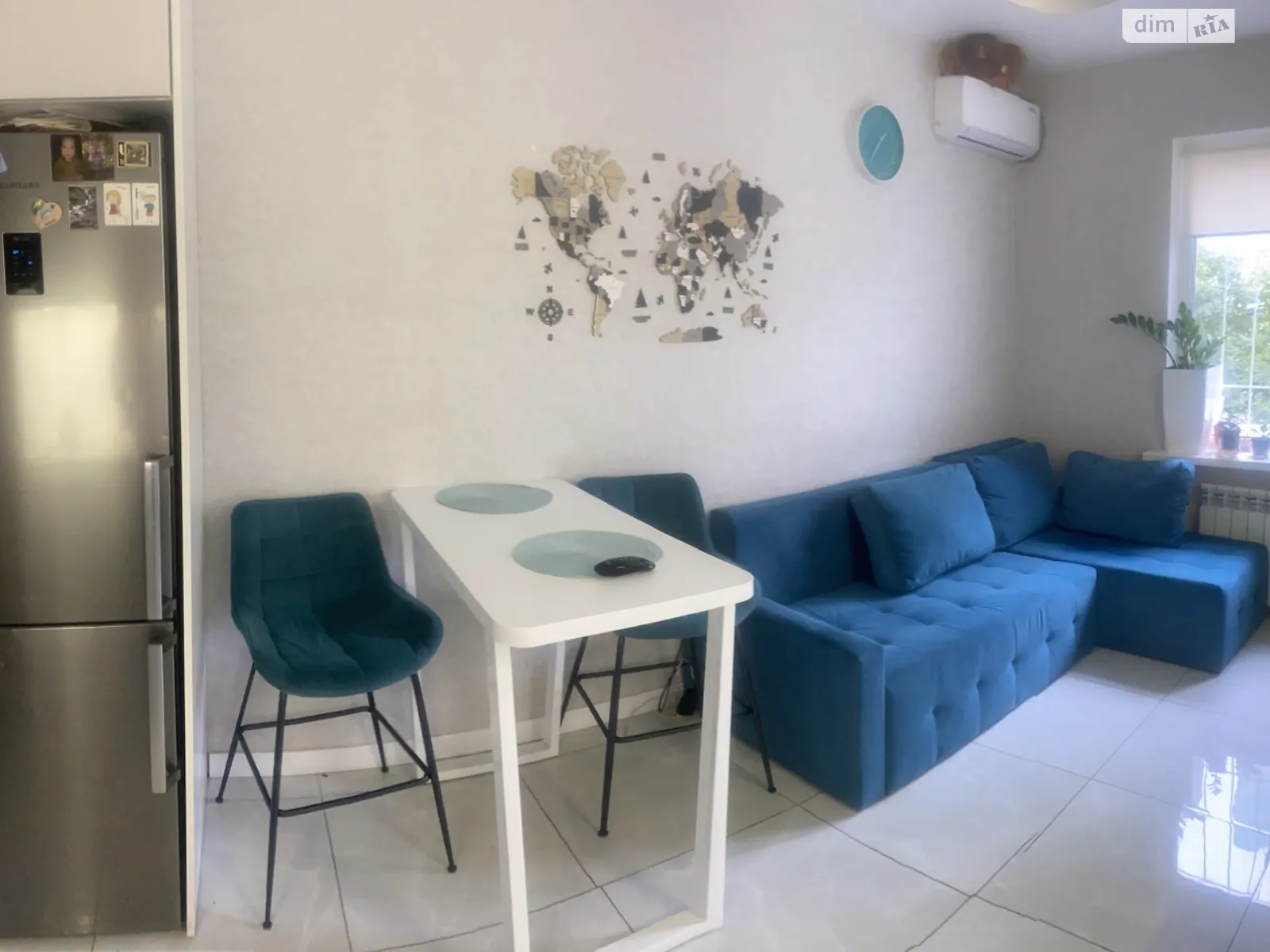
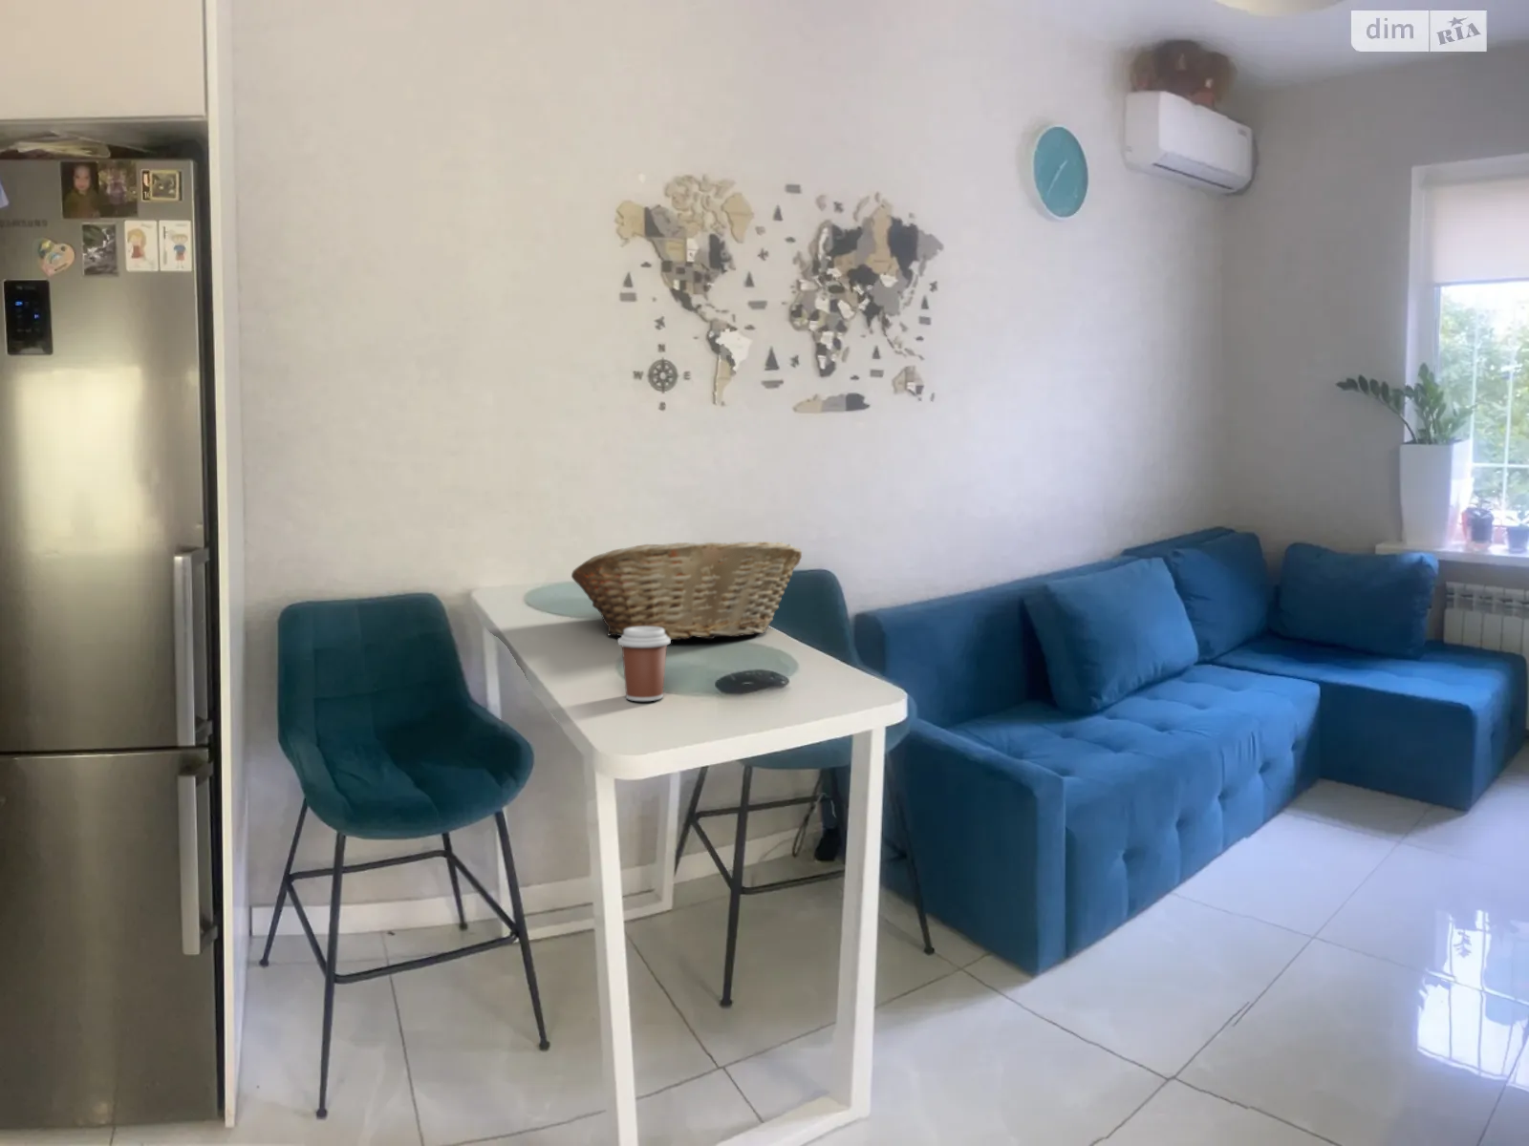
+ fruit basket [571,540,803,640]
+ coffee cup [618,626,672,702]
